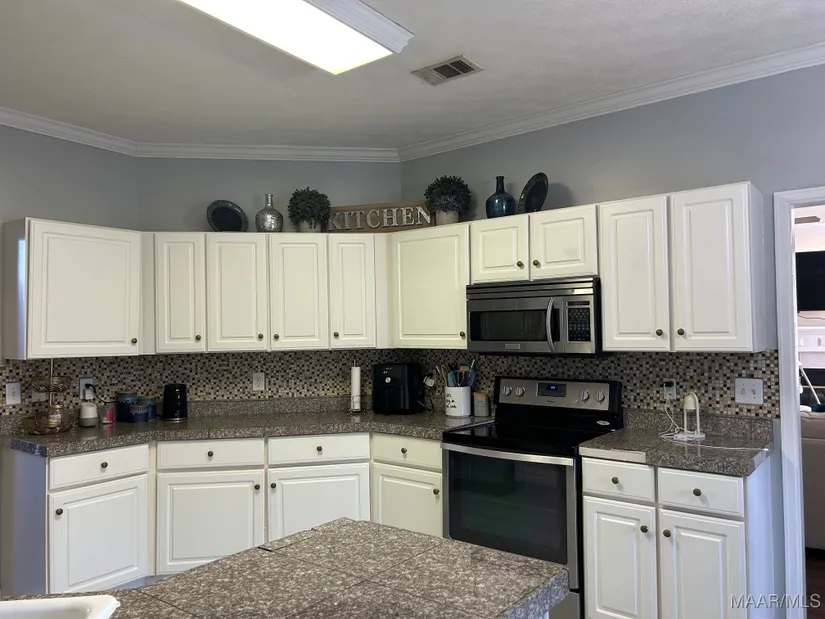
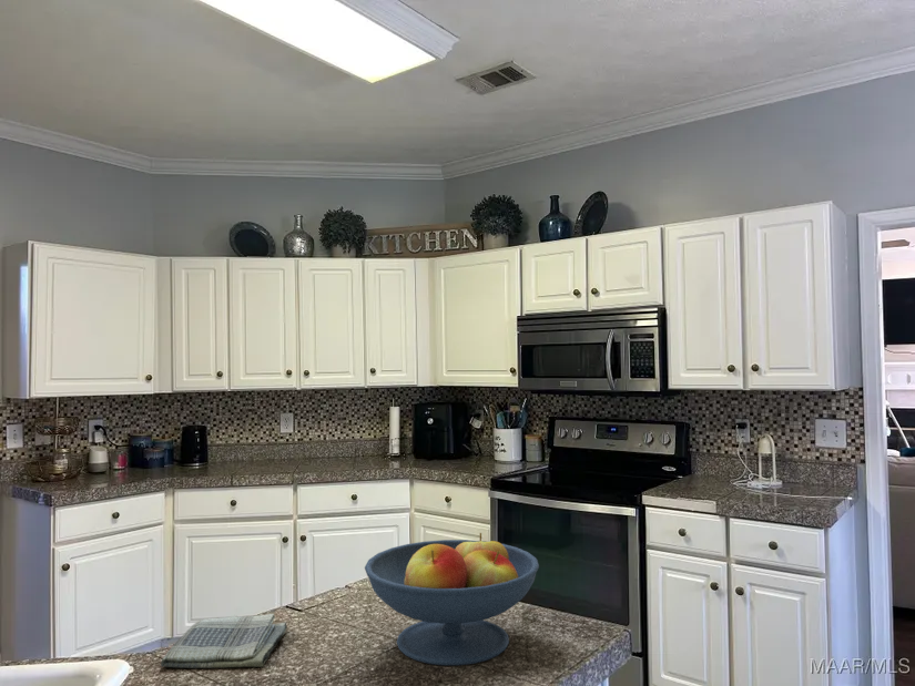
+ dish towel [160,613,288,669]
+ fruit bowl [364,532,540,666]
